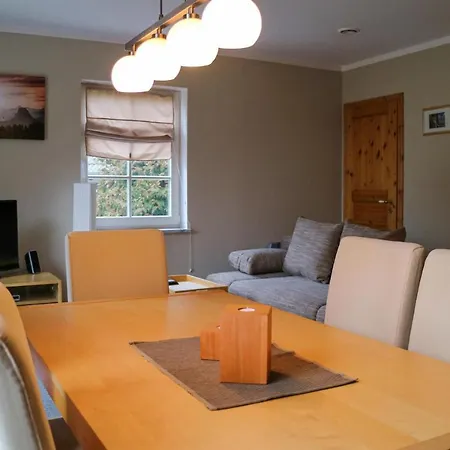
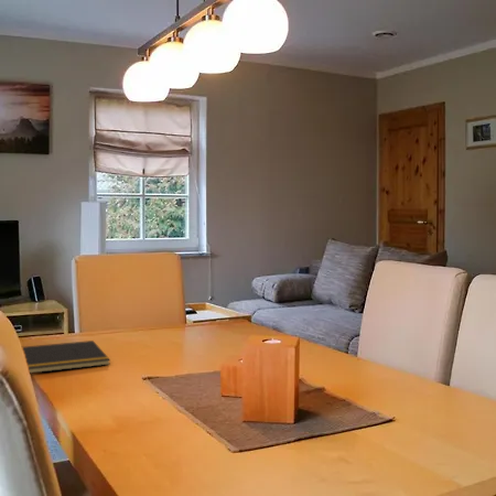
+ notepad [22,339,111,375]
